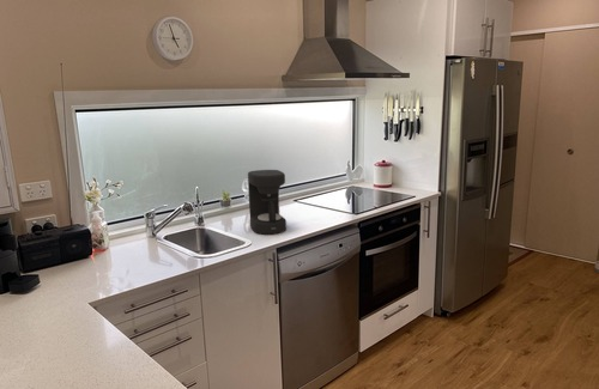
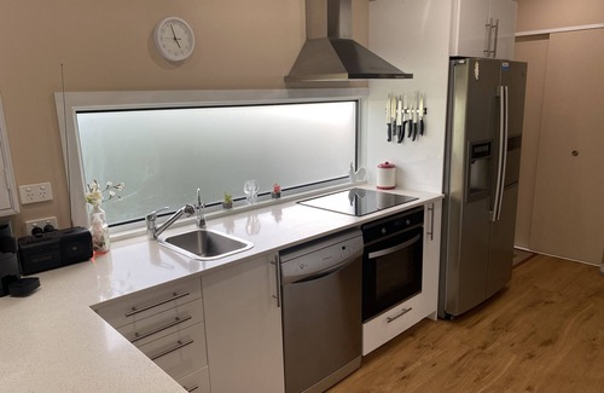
- coffee maker [247,169,288,236]
